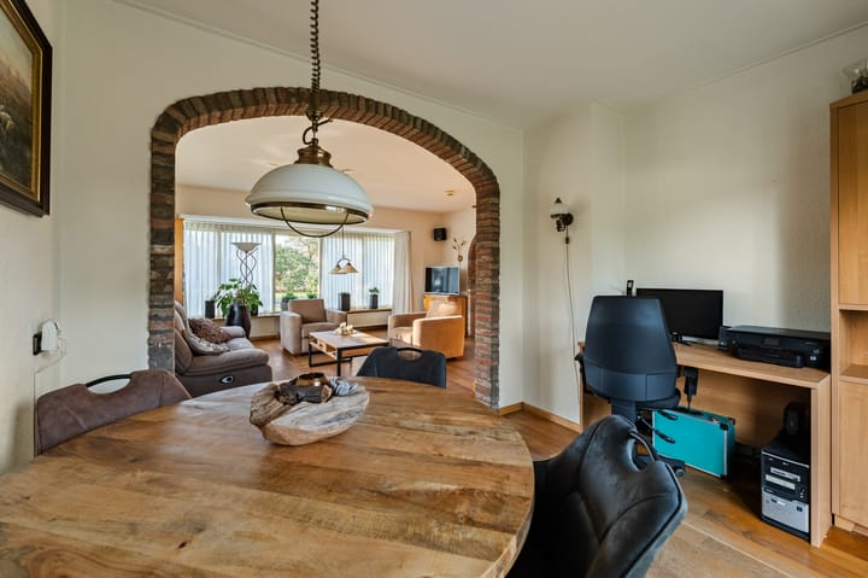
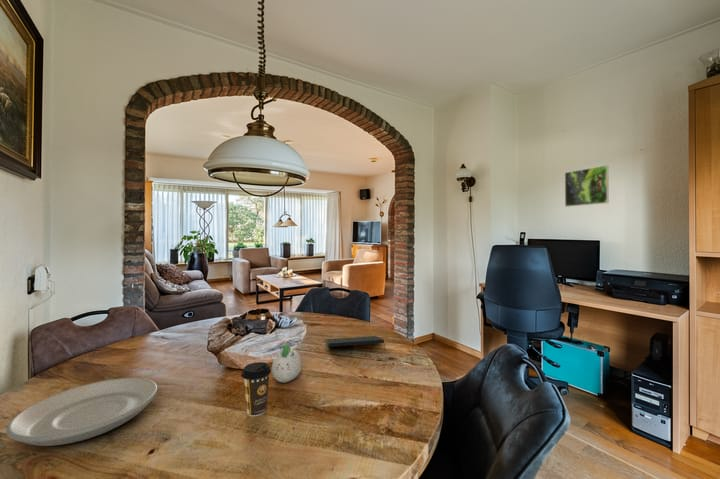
+ notepad [325,334,386,351]
+ succulent planter [271,343,303,384]
+ plate [5,377,159,447]
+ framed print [564,164,610,208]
+ coffee cup [240,361,272,417]
